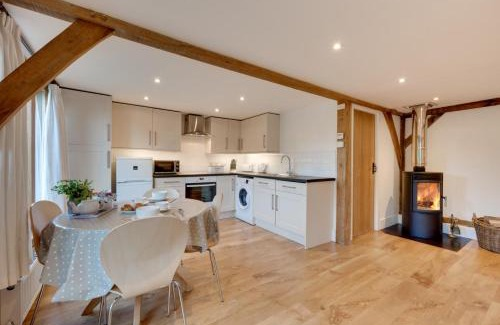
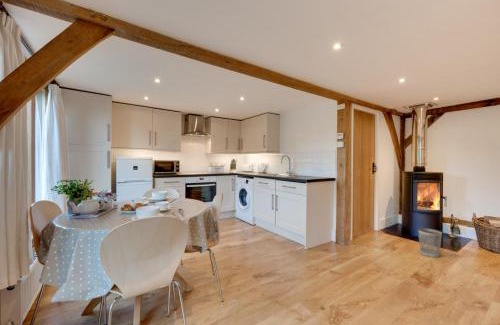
+ wastebasket [417,227,443,258]
